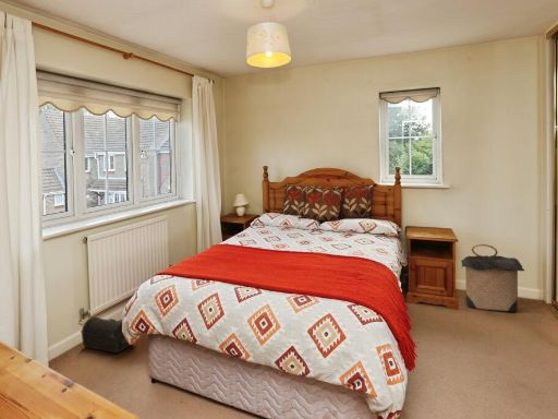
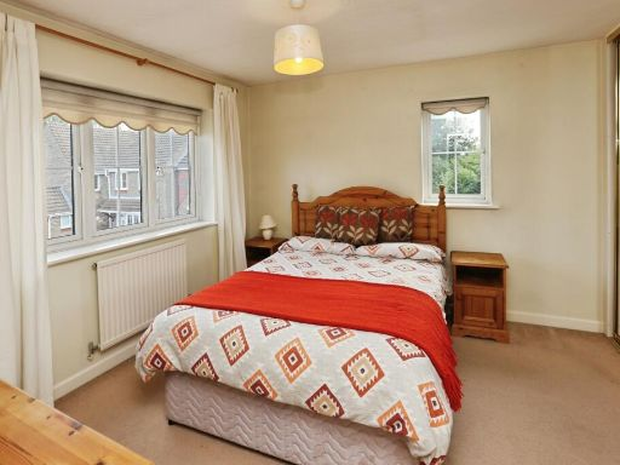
- treasure chest [80,316,132,355]
- laundry hamper [460,243,525,312]
